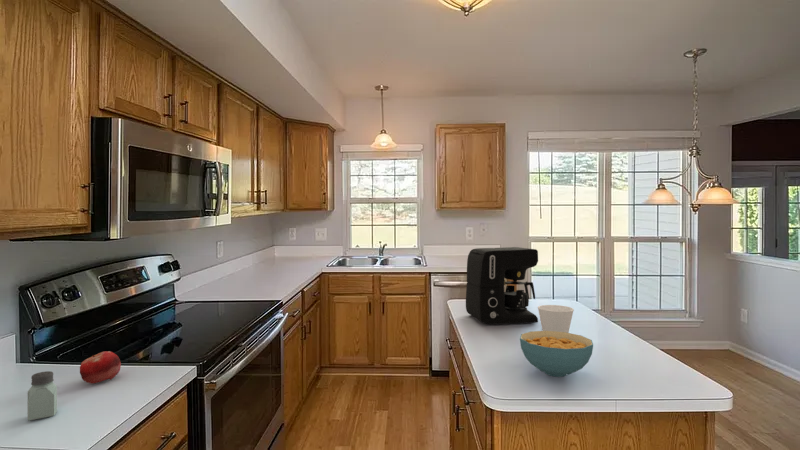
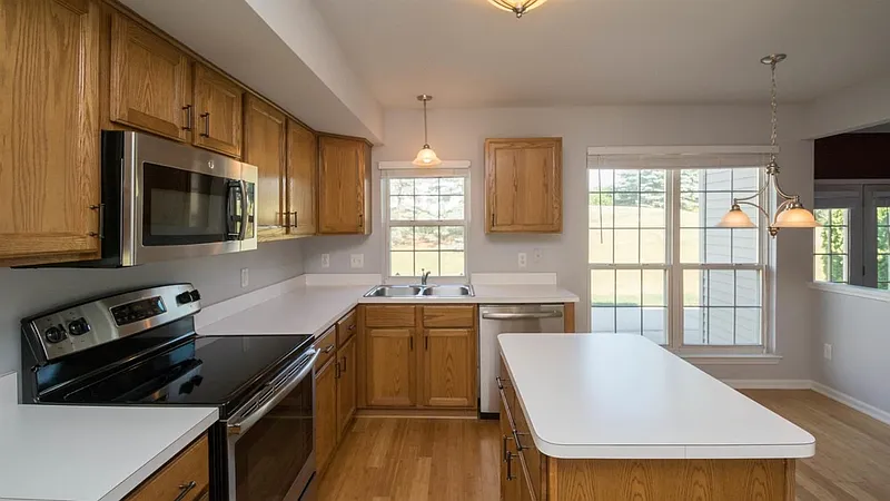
- fruit [79,350,122,385]
- cup [537,304,575,333]
- coffee maker [465,246,539,325]
- saltshaker [27,370,58,421]
- cereal bowl [519,330,594,378]
